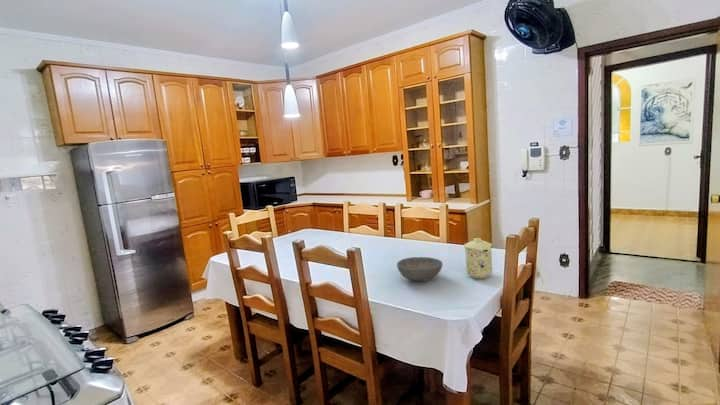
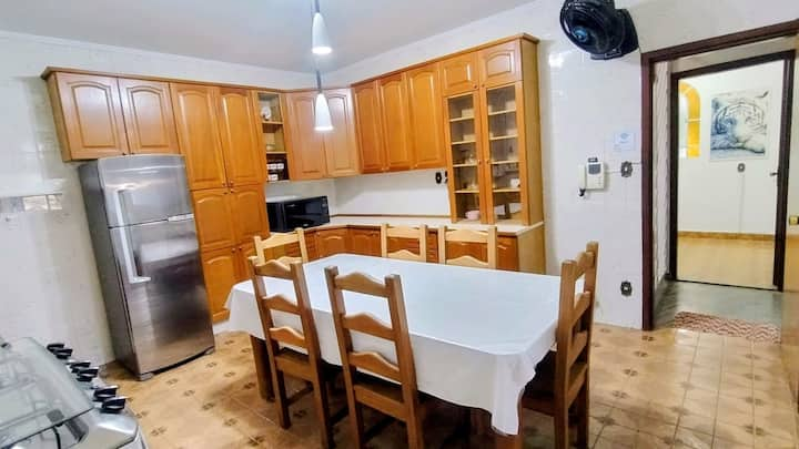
- mug [463,237,493,280]
- bowl [396,256,444,282]
